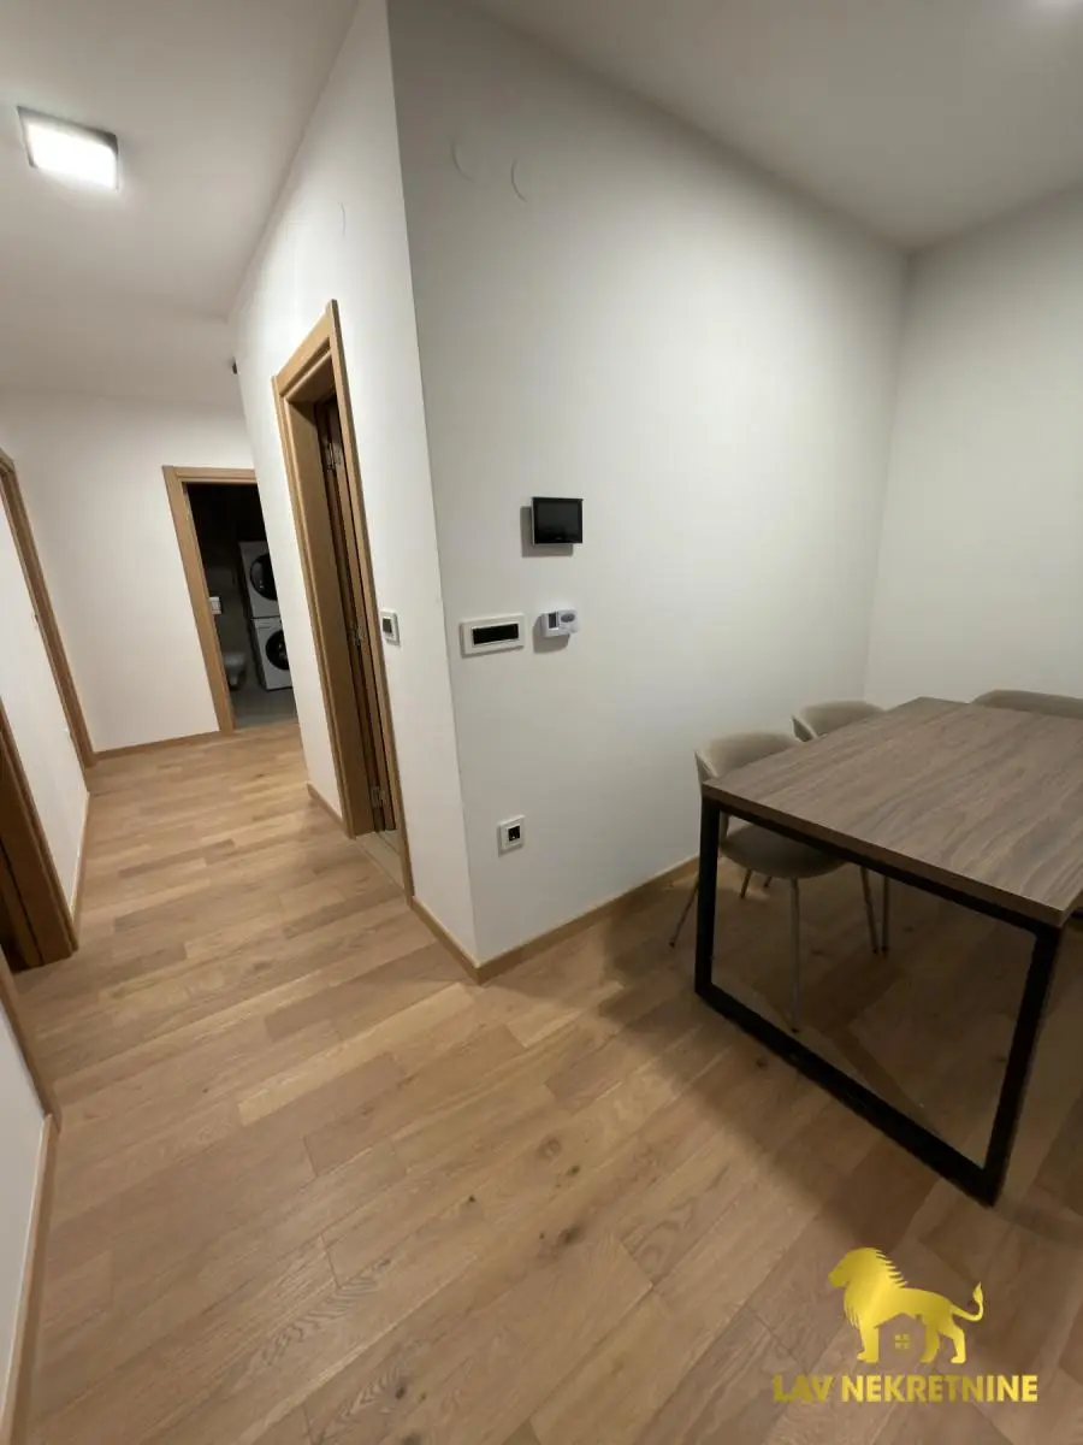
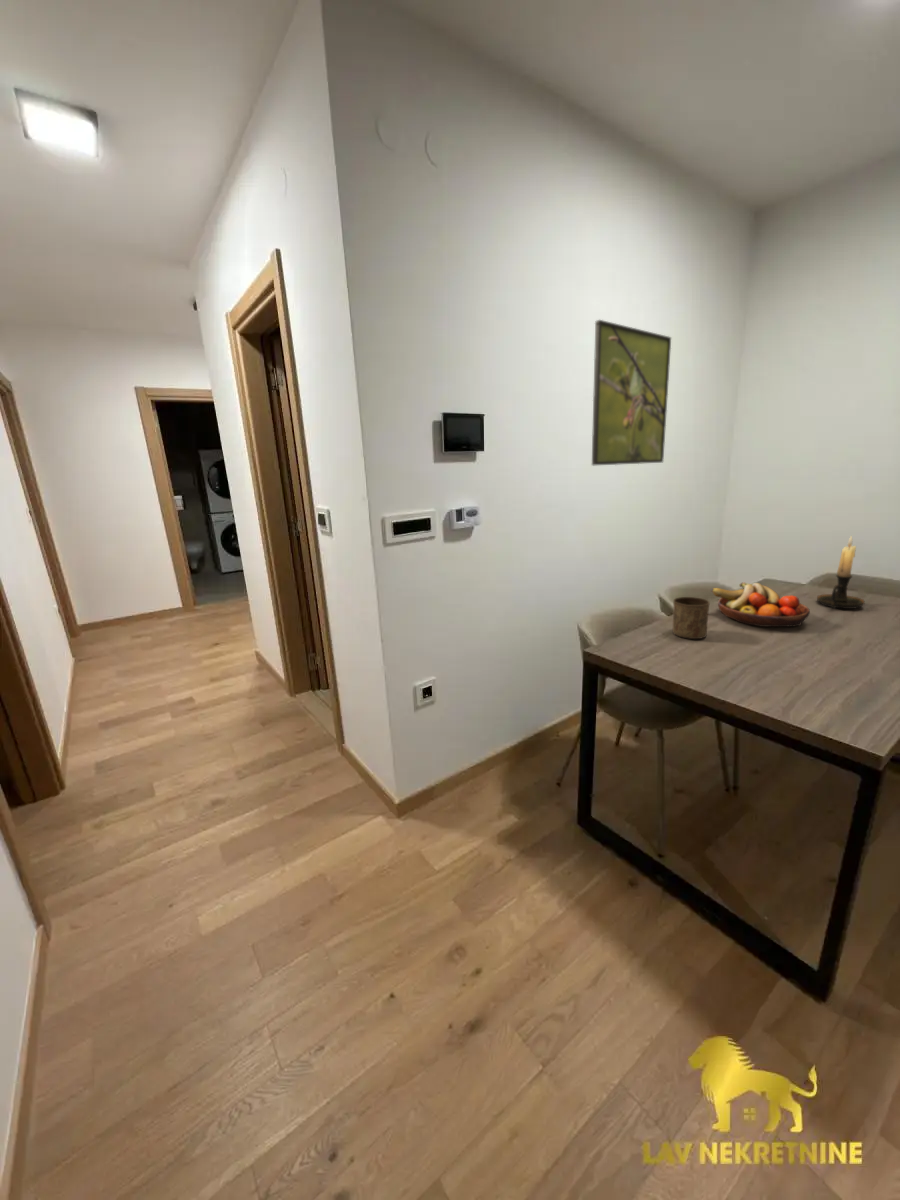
+ candle holder [816,535,866,610]
+ cup [672,596,711,640]
+ fruit bowl [710,582,811,628]
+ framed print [591,319,672,467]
